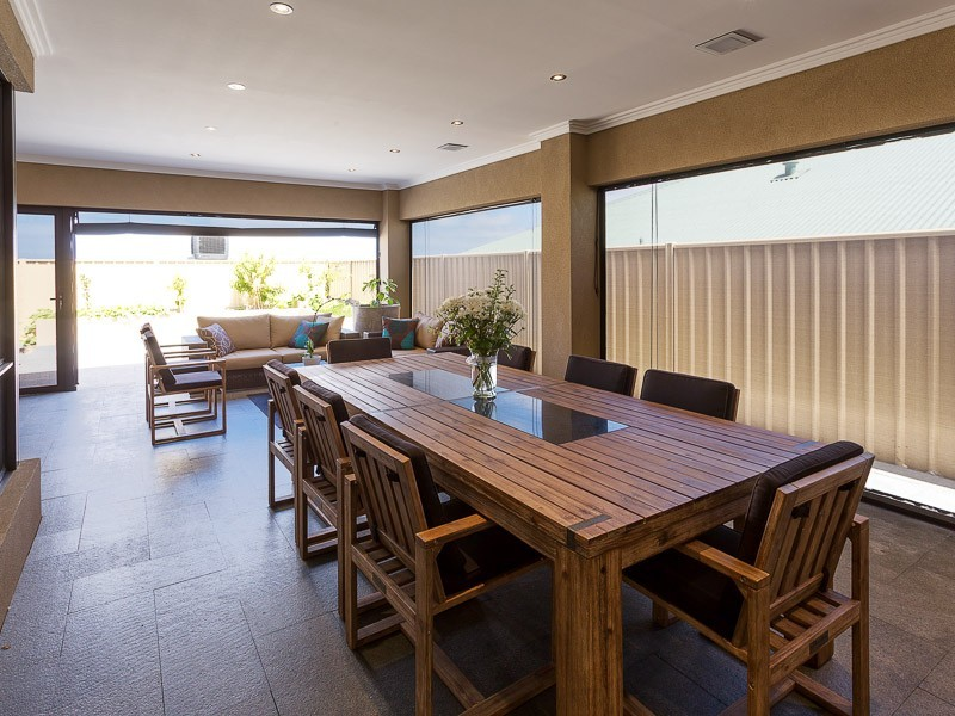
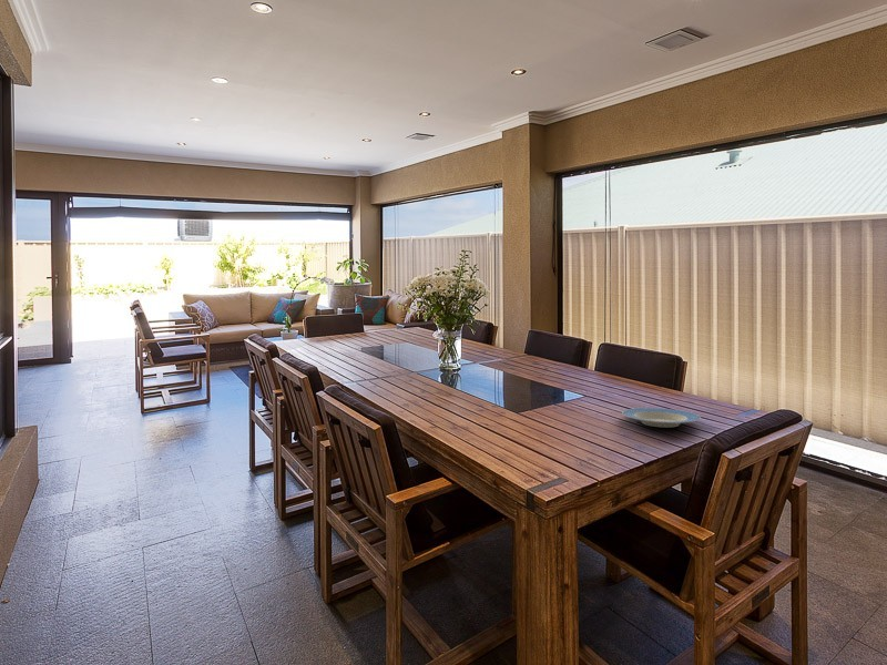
+ plate [621,407,702,429]
